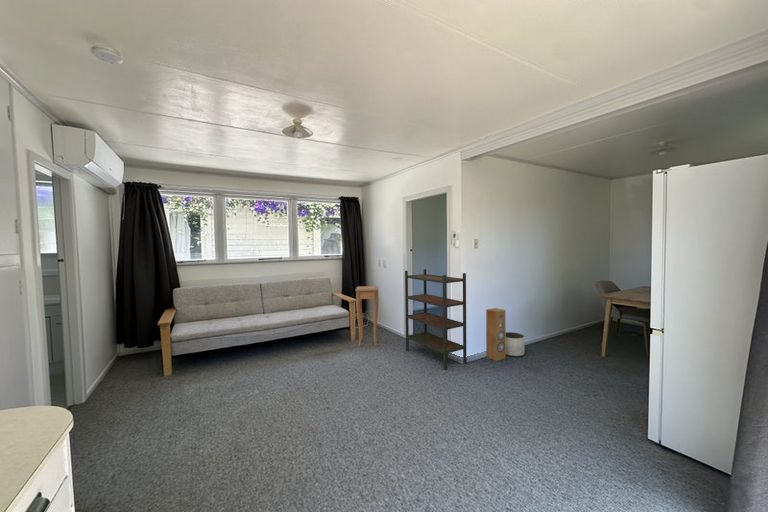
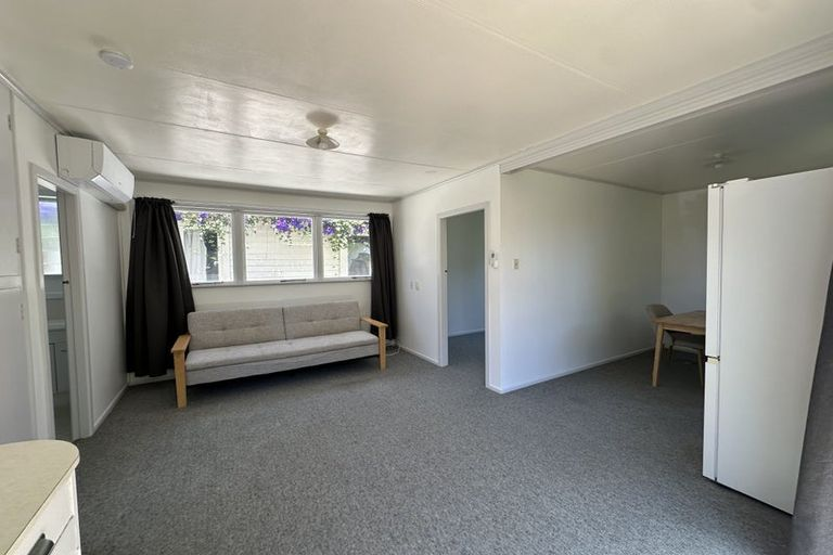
- side table [354,285,380,348]
- bookshelf [404,268,468,371]
- planter [506,331,525,358]
- speaker [485,307,507,362]
